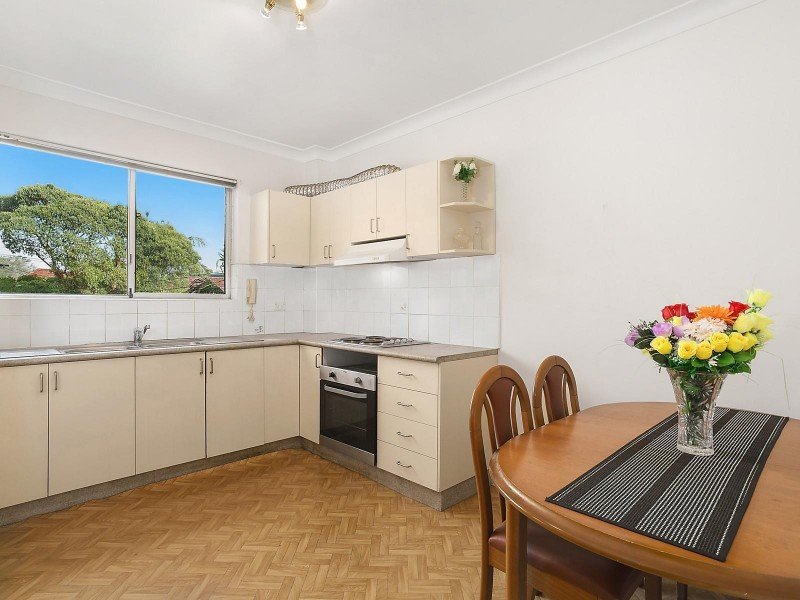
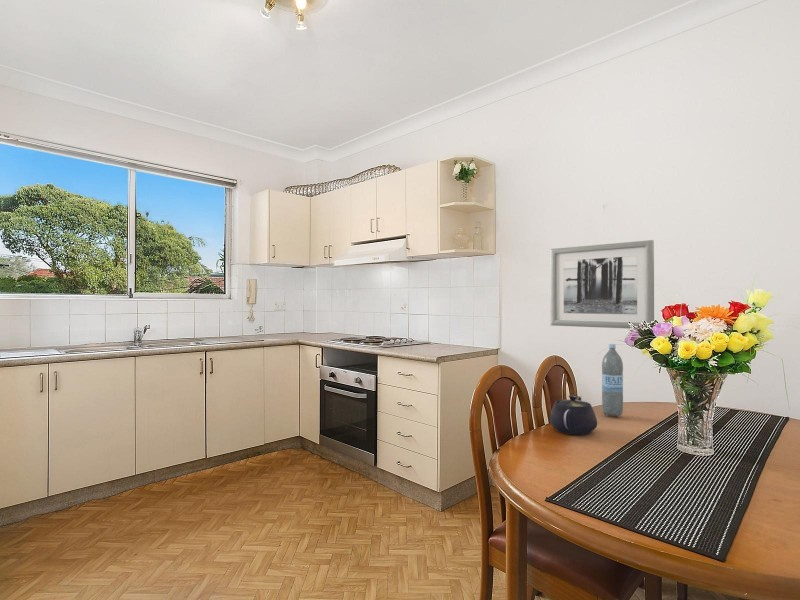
+ wall art [549,239,655,330]
+ teapot [549,394,598,436]
+ water bottle [601,343,624,417]
